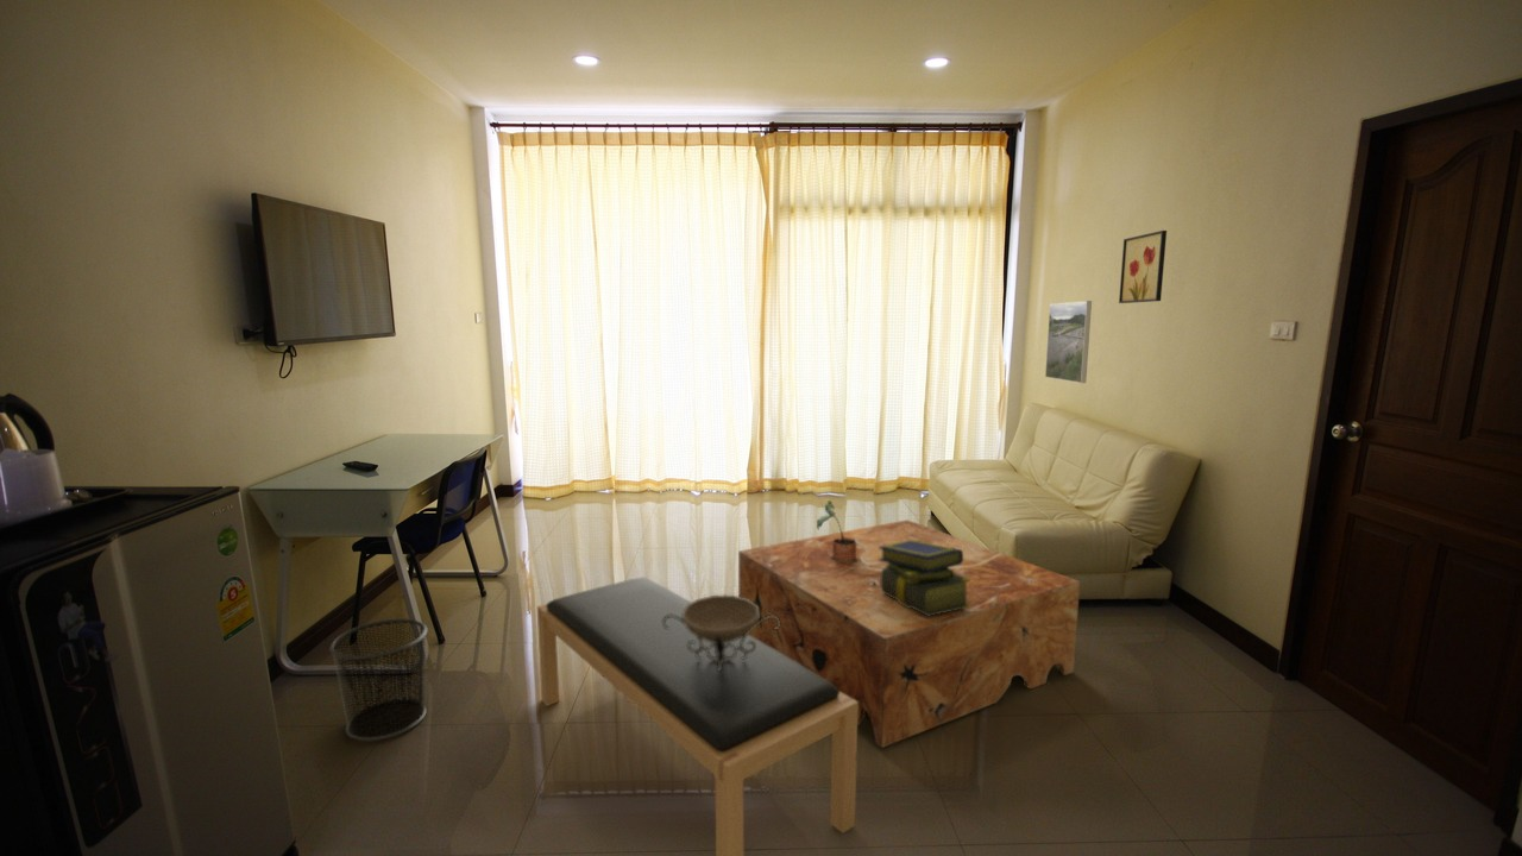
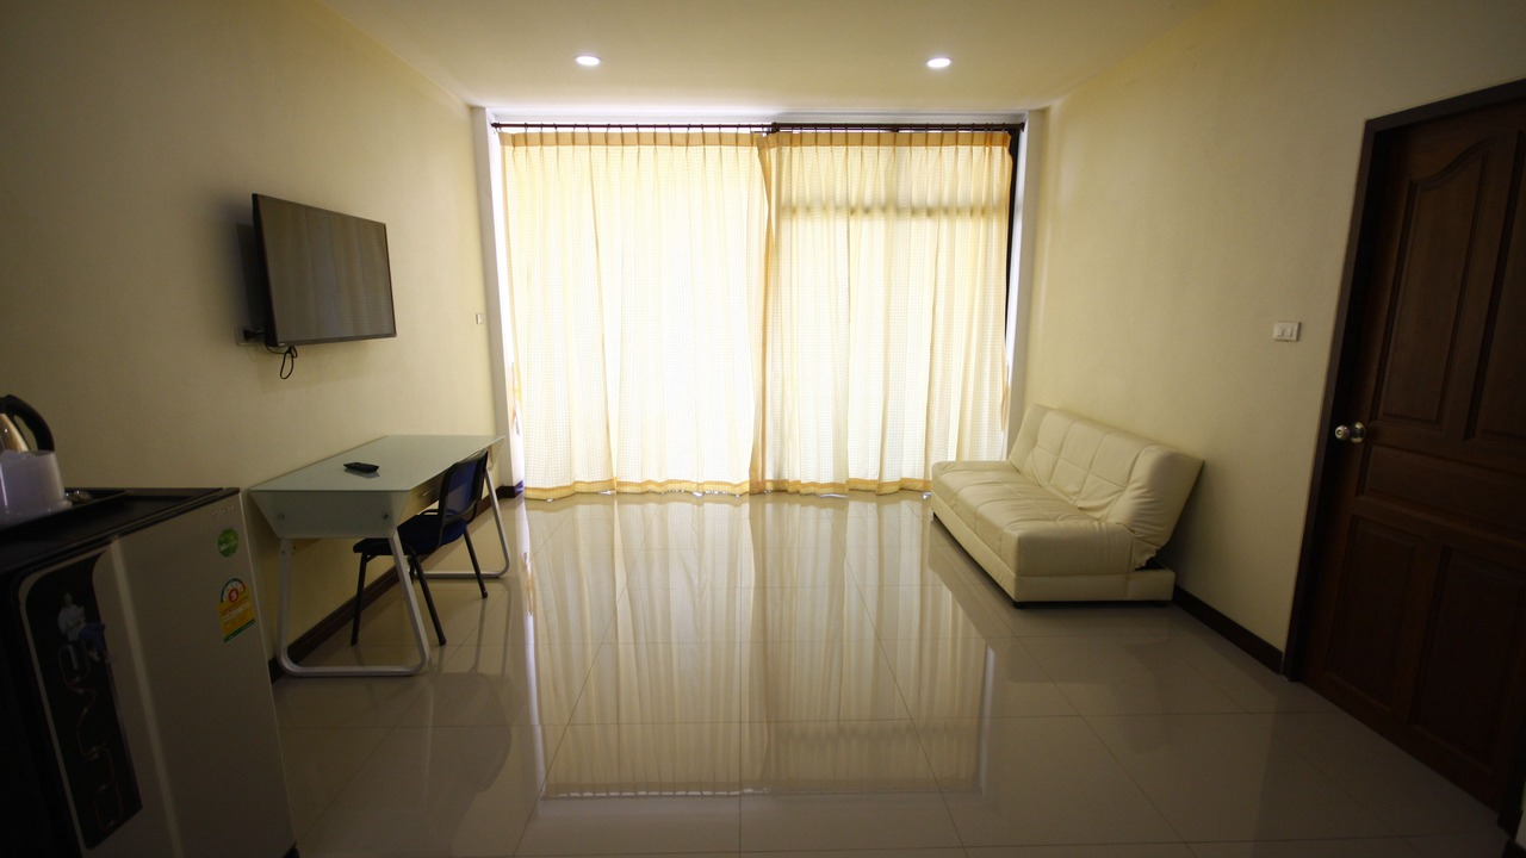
- wall art [1118,229,1168,304]
- decorative bowl [662,593,780,671]
- stack of books [879,540,970,616]
- coffee table [737,518,1081,749]
- potted plant [816,499,859,564]
- waste bin [328,618,429,742]
- bench [536,577,859,856]
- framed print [1044,300,1093,384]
